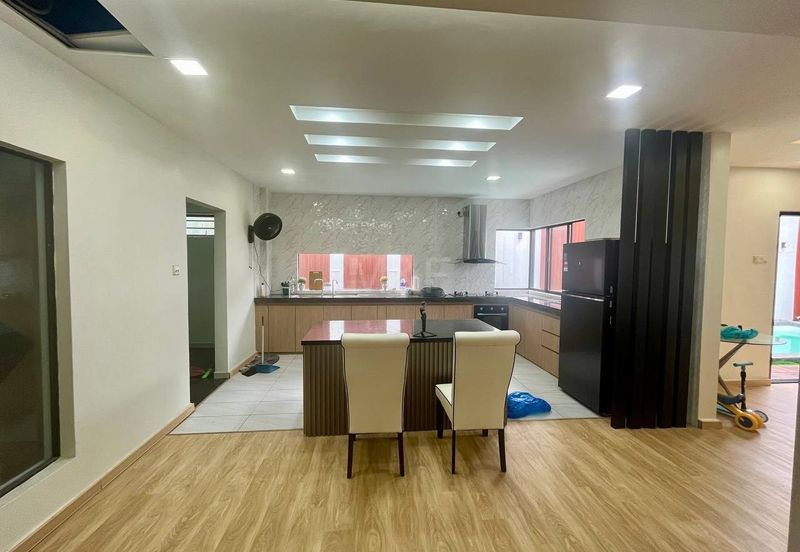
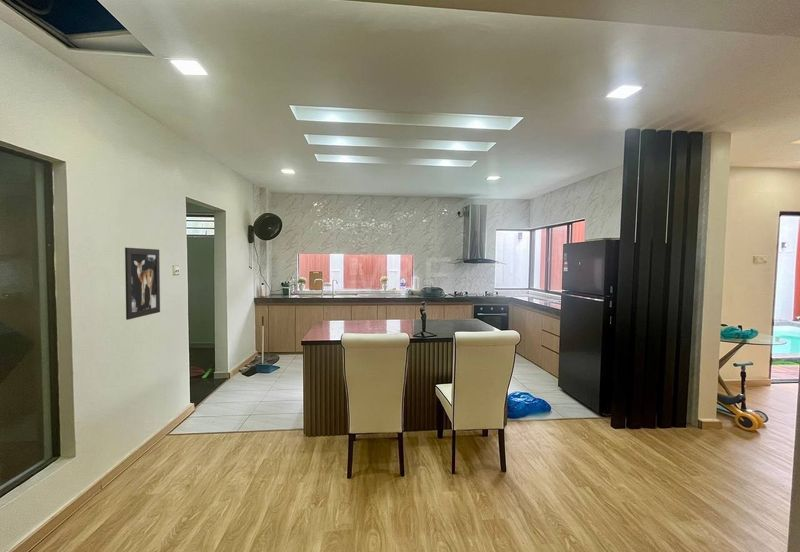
+ wall art [124,247,161,321]
